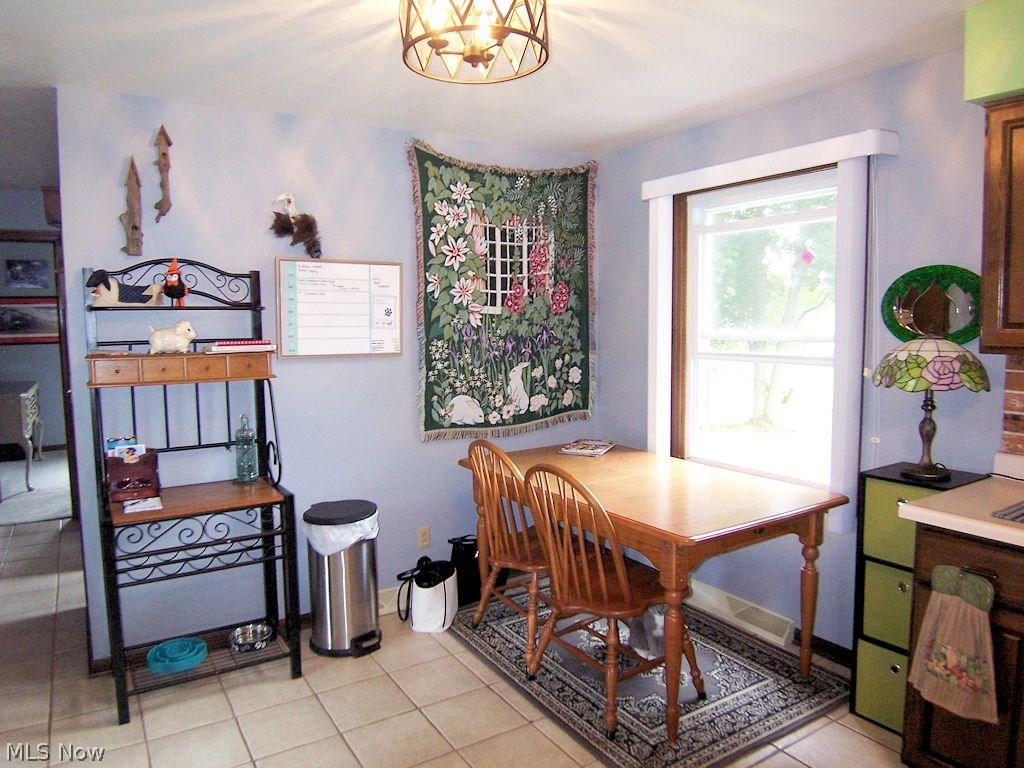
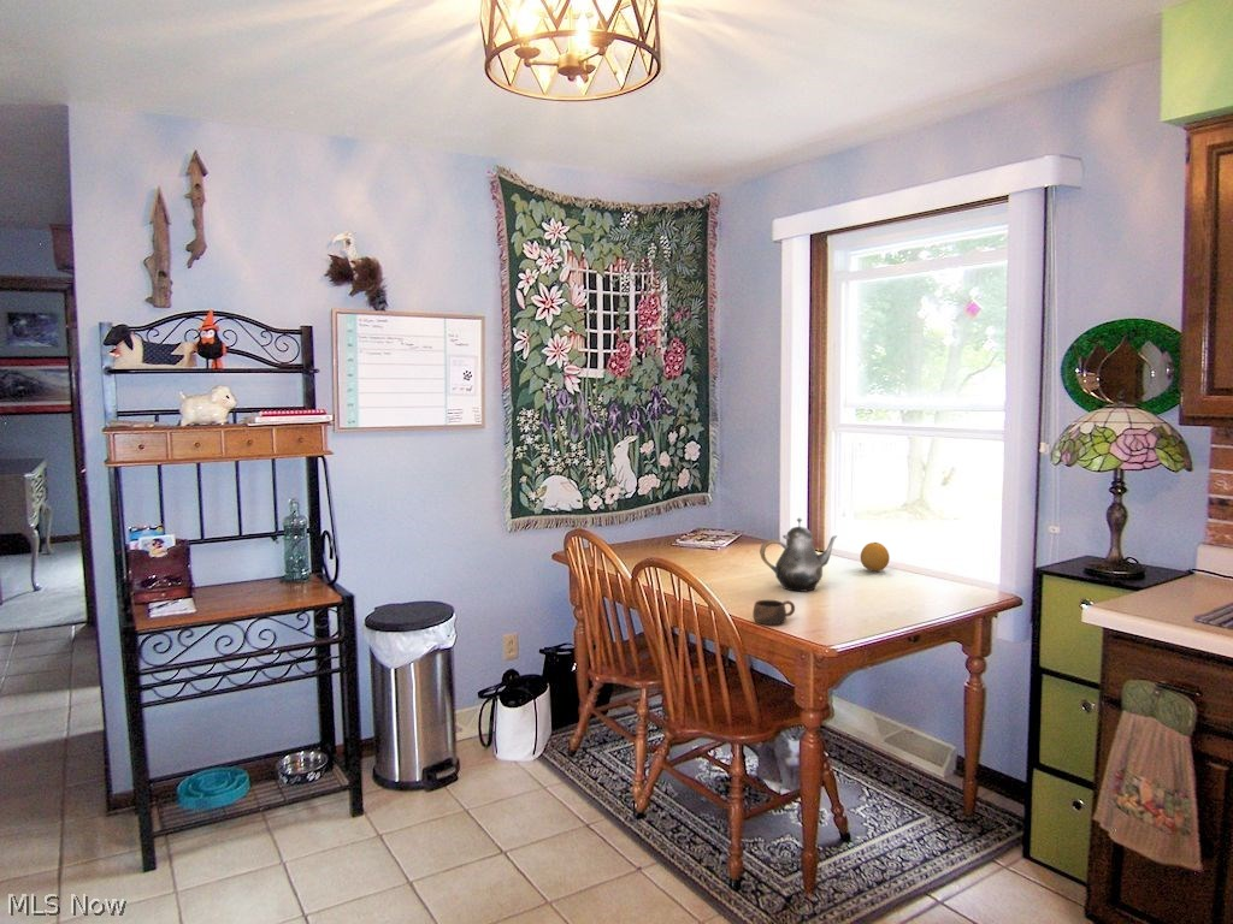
+ teapot [759,517,838,593]
+ cup [751,599,796,626]
+ fruit [860,541,891,573]
